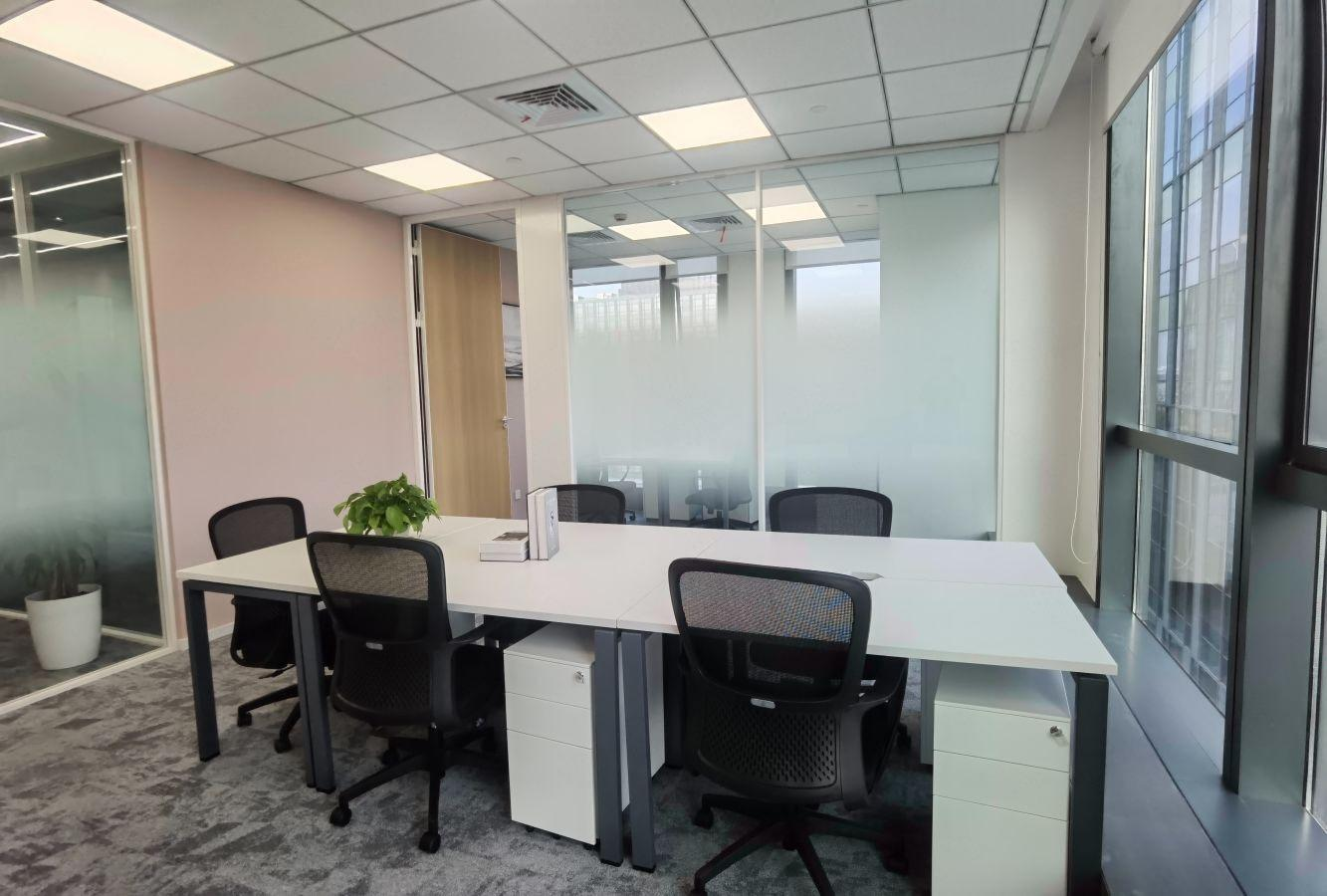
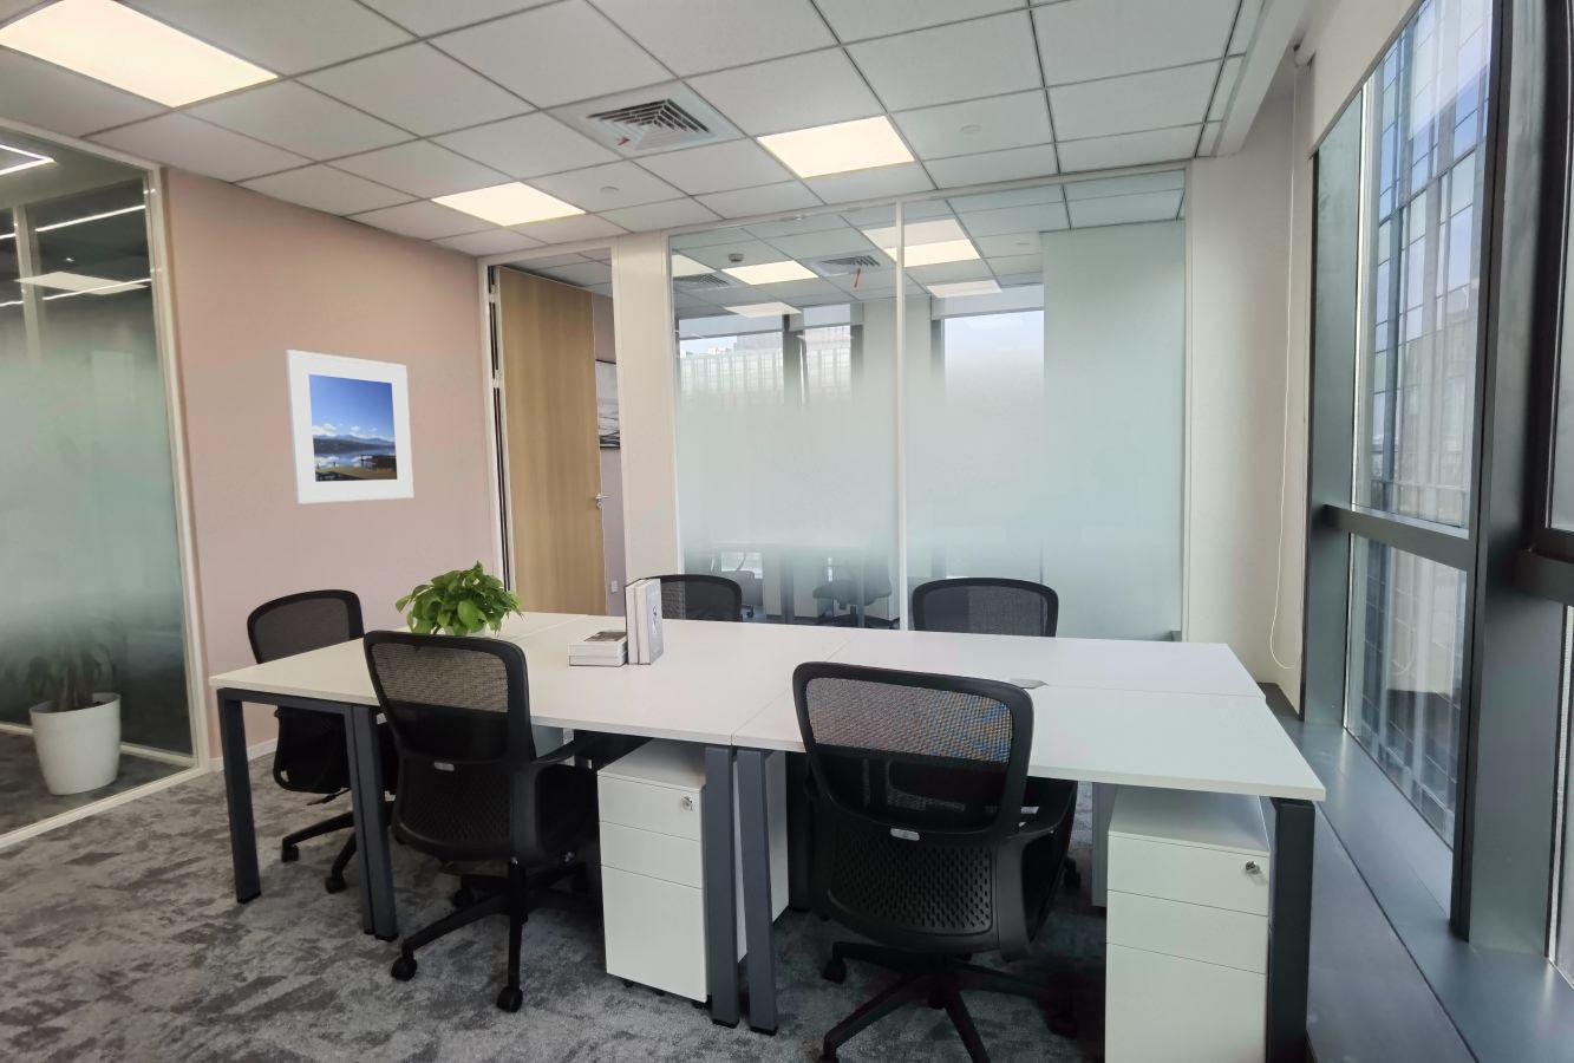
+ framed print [285,349,414,505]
